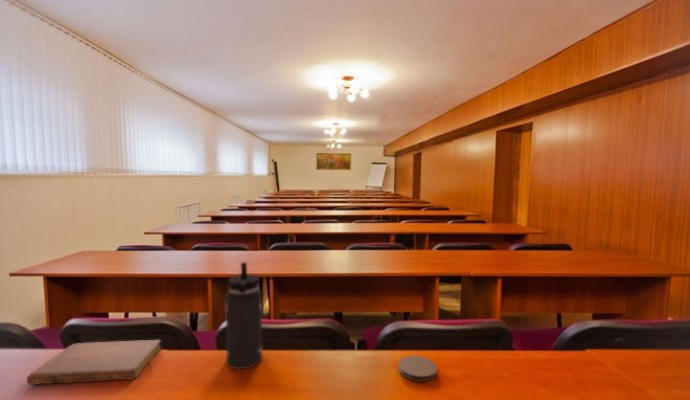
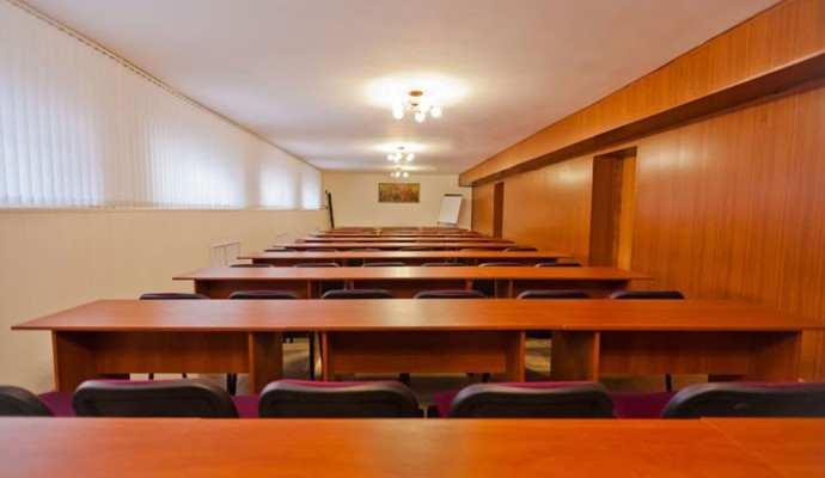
- coaster [398,355,438,383]
- notebook [26,339,162,386]
- thermos bottle [224,261,263,371]
